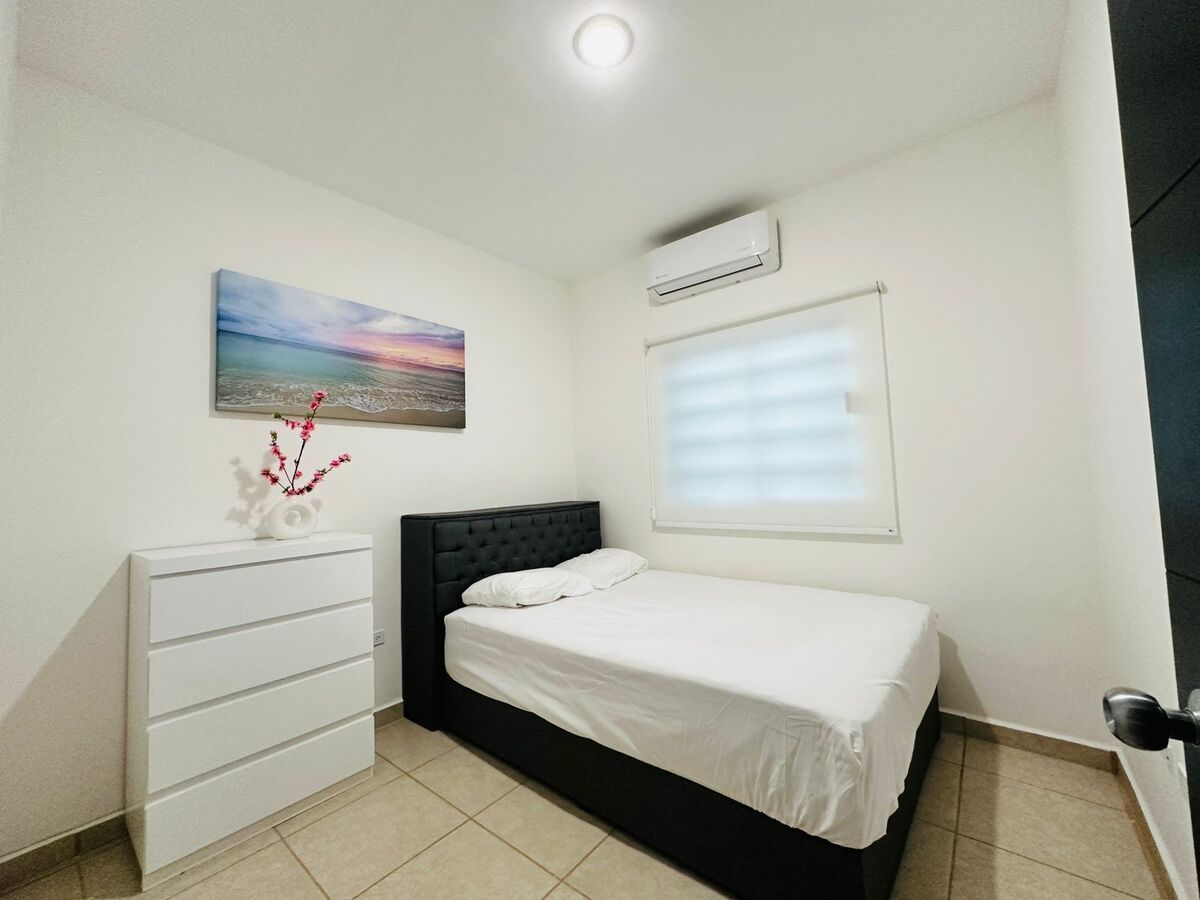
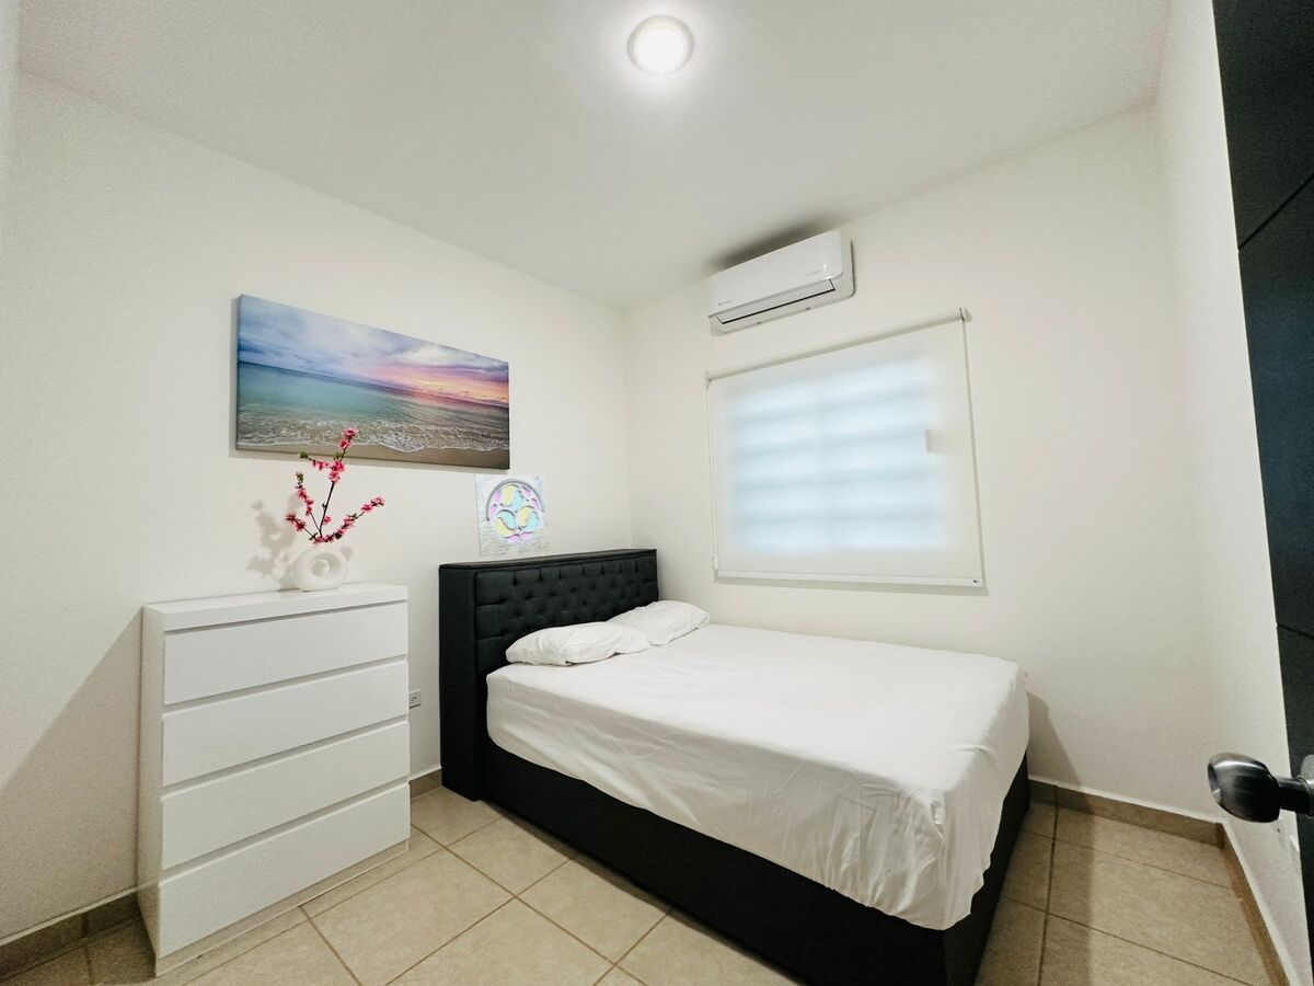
+ wall ornament [474,473,551,559]
